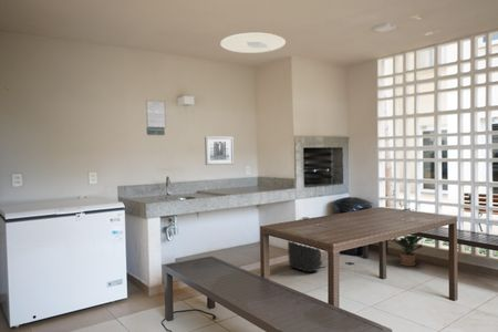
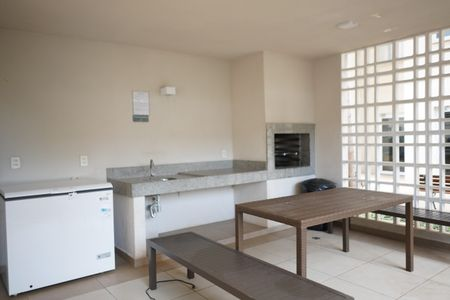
- wall art [204,135,235,166]
- potted plant [391,207,424,267]
- ceiling light [219,32,287,54]
- backpack [287,216,325,273]
